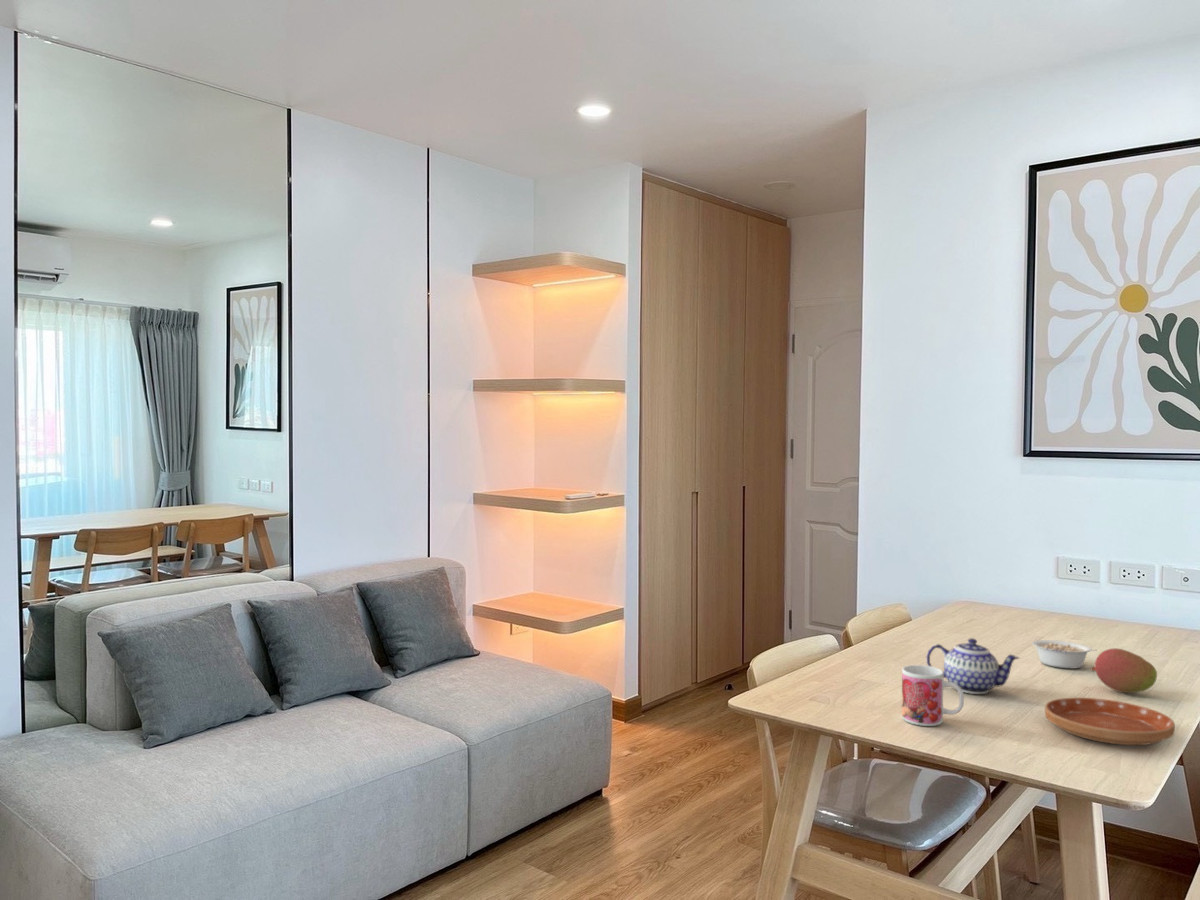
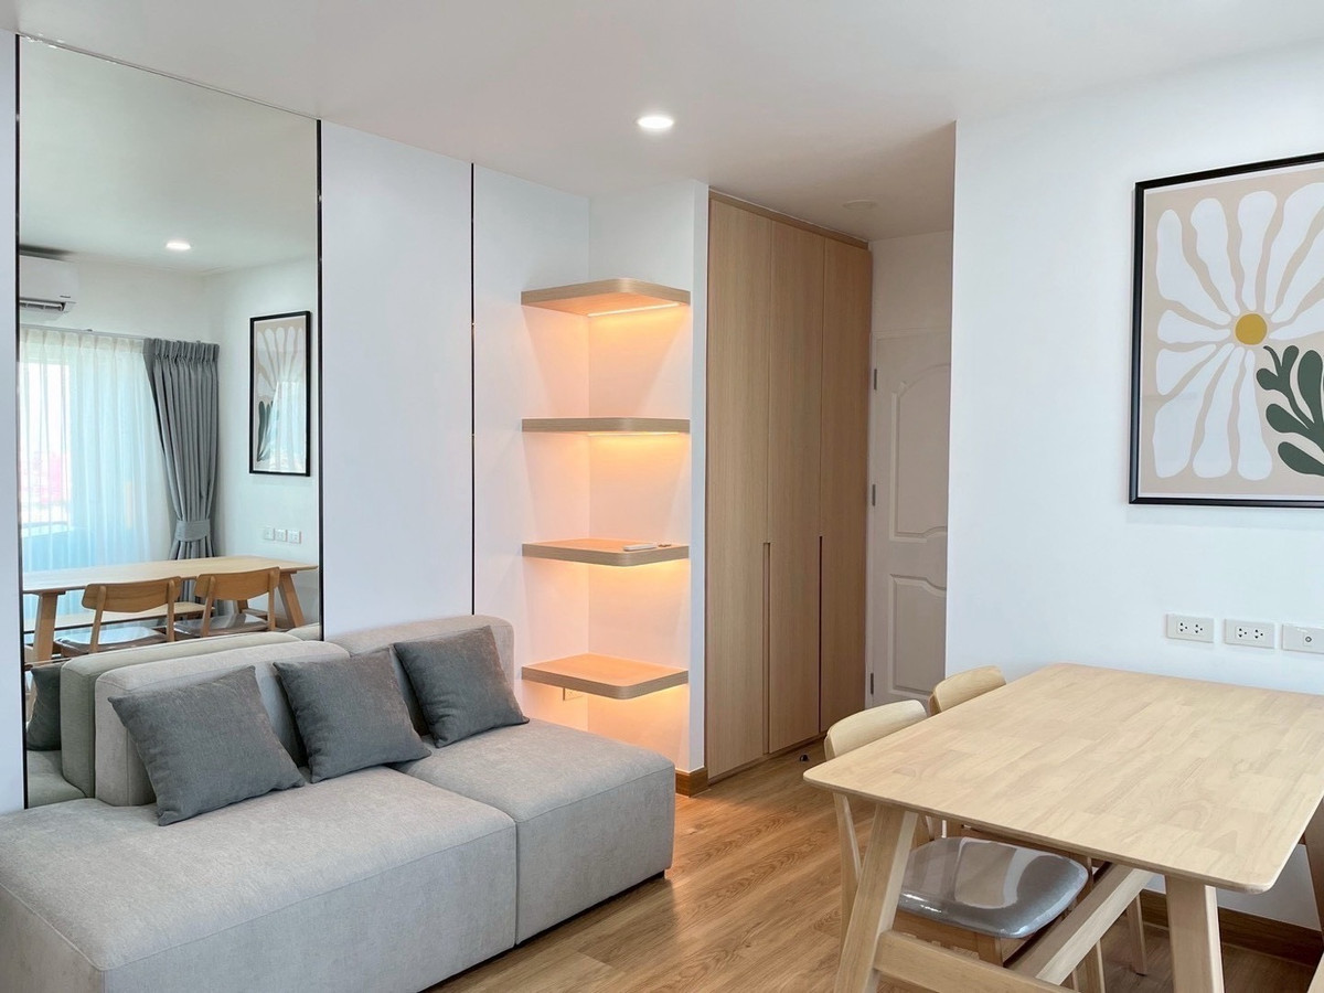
- fruit [1089,647,1158,694]
- saucer [1044,697,1176,746]
- legume [1031,639,1096,669]
- mug [901,664,965,727]
- teapot [926,637,1020,695]
